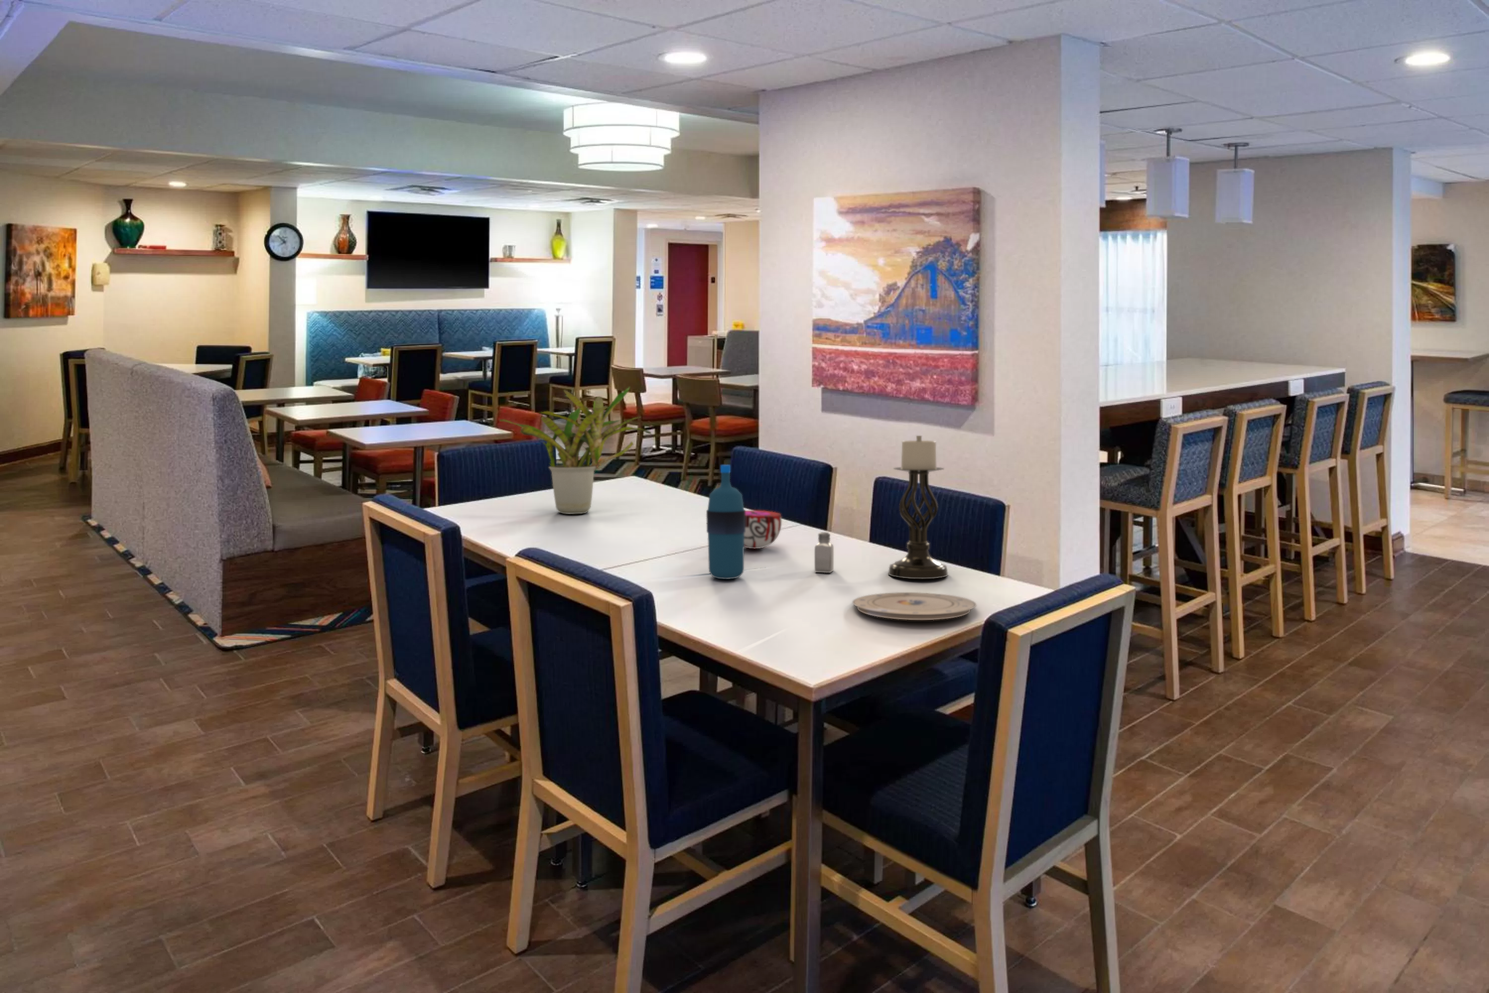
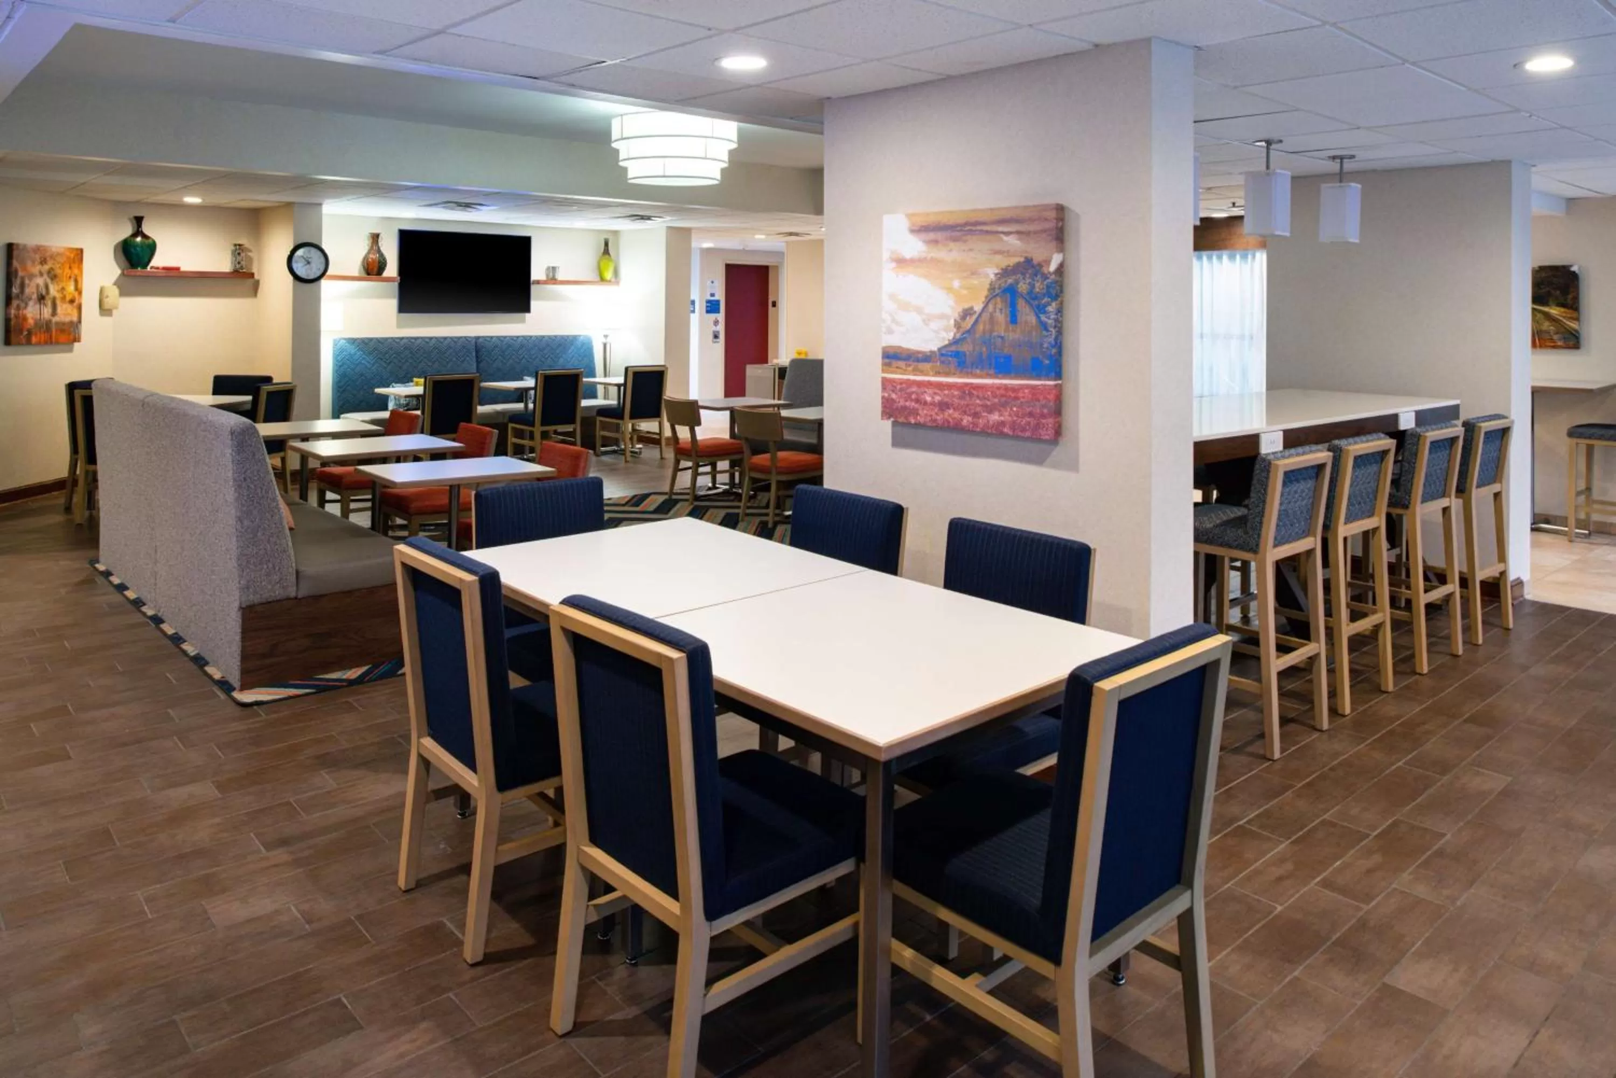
- plate [851,592,977,621]
- decorative bowl [744,510,783,550]
- potted plant [499,386,652,514]
- saltshaker [814,532,835,573]
- water bottle [706,464,746,580]
- candle holder [887,436,948,580]
